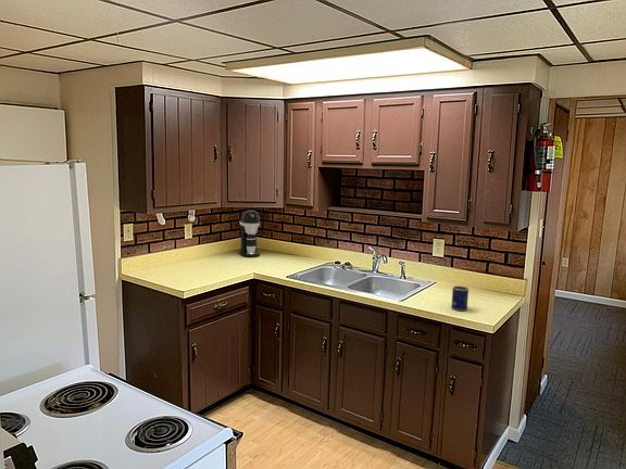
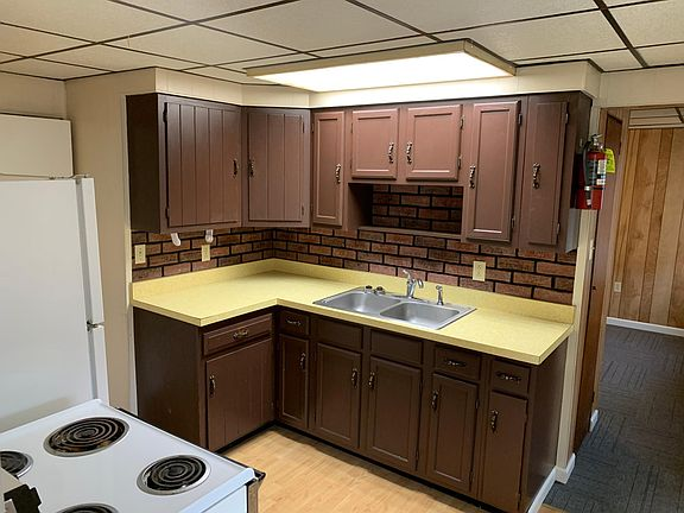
- coffee maker [238,210,261,258]
- mug [450,284,470,312]
